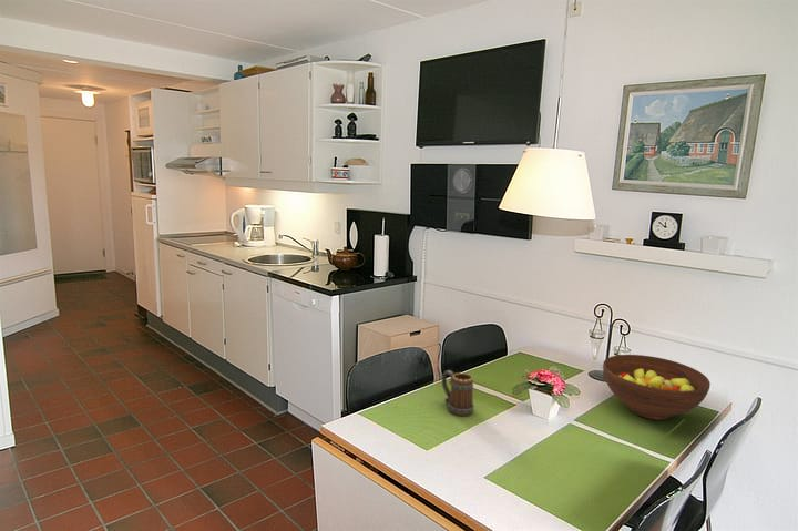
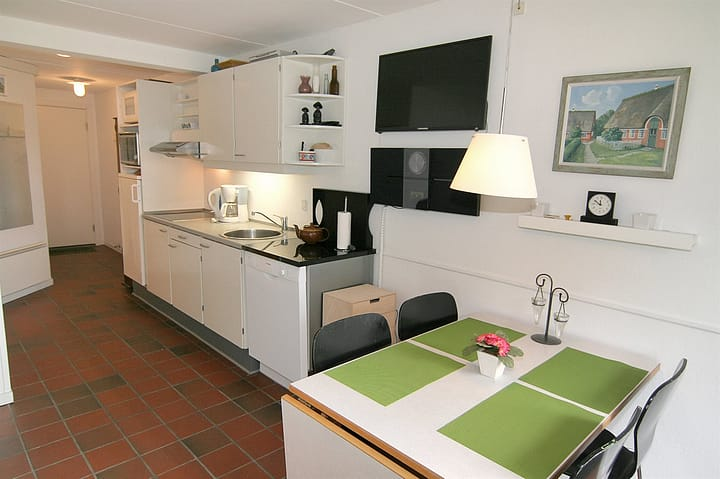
- fruit bowl [602,354,712,421]
- mug [441,369,474,417]
